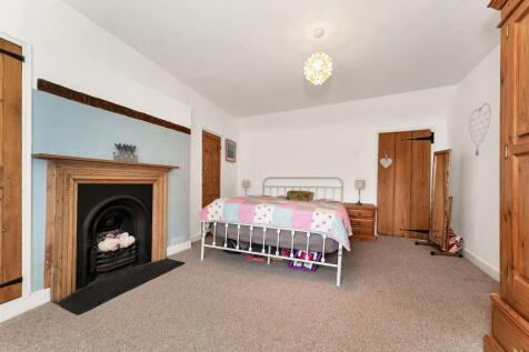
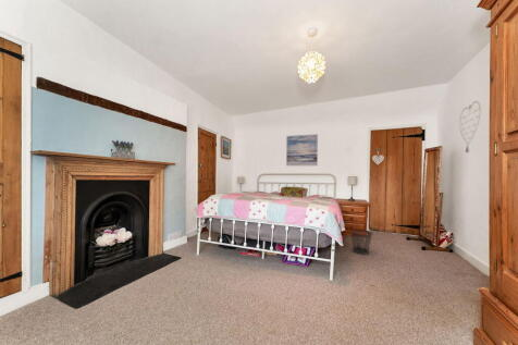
+ wastebasket [349,229,373,256]
+ wall art [285,133,319,167]
